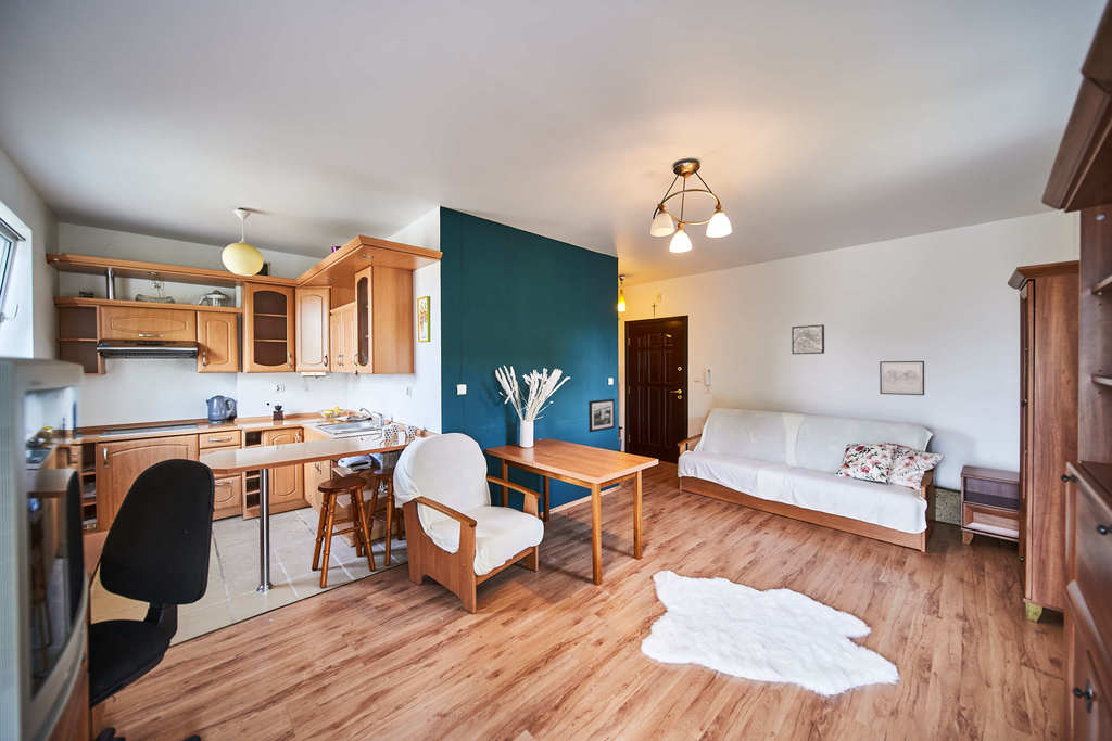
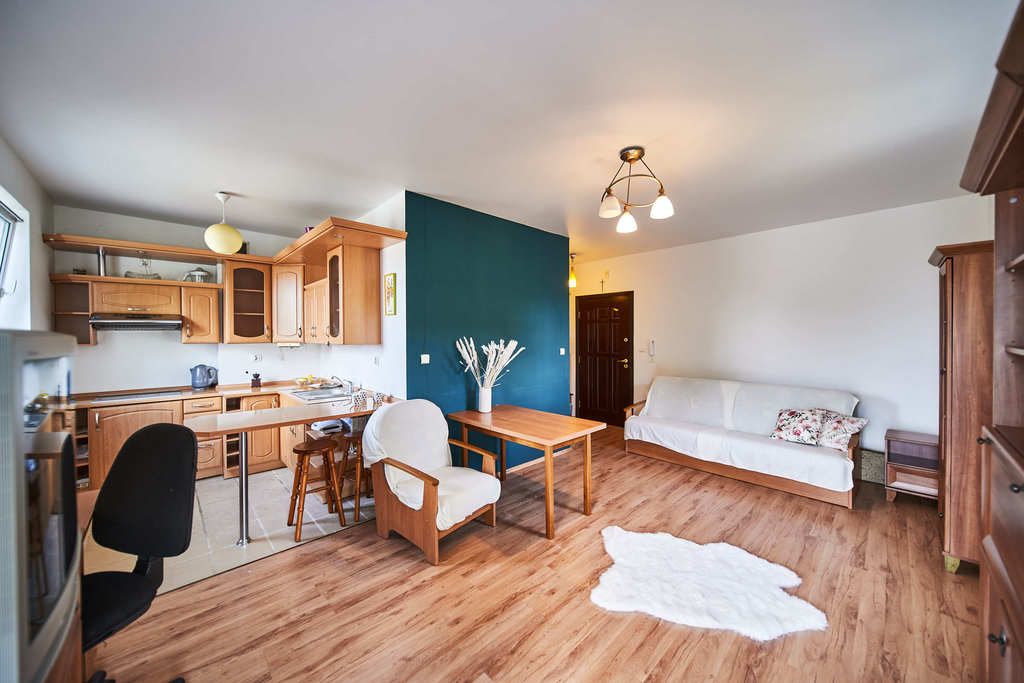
- picture frame [587,398,616,433]
- wall art [879,360,925,396]
- wall art [791,323,825,355]
